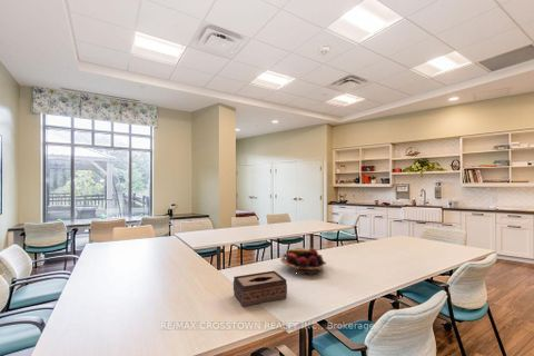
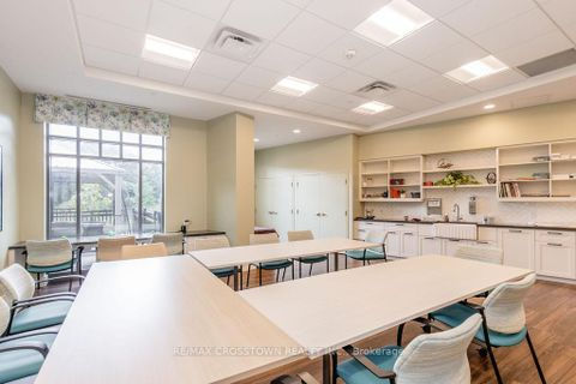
- fruit basket [279,247,327,276]
- tissue box [233,270,288,308]
